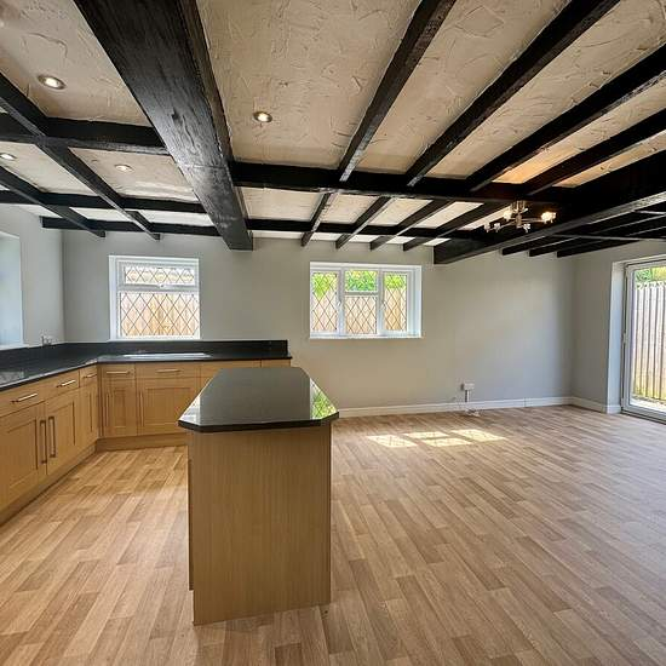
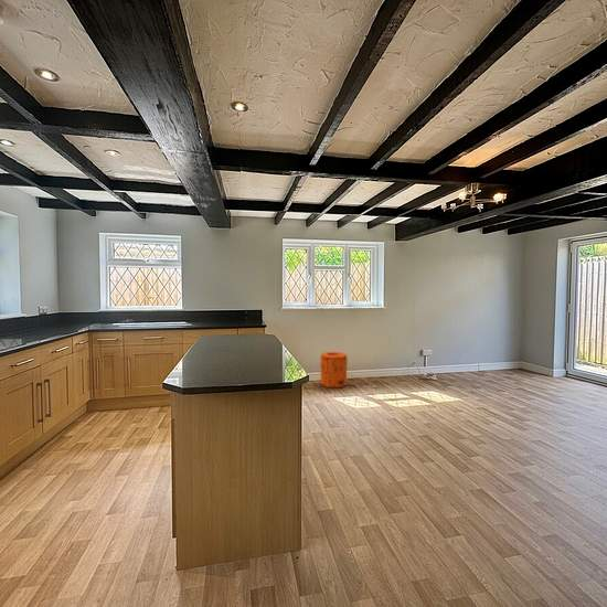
+ trash can [319,351,349,388]
